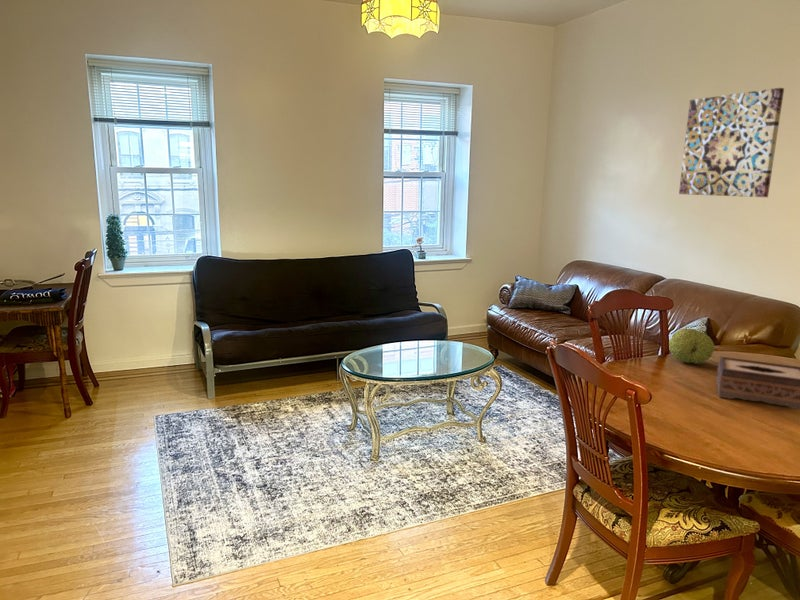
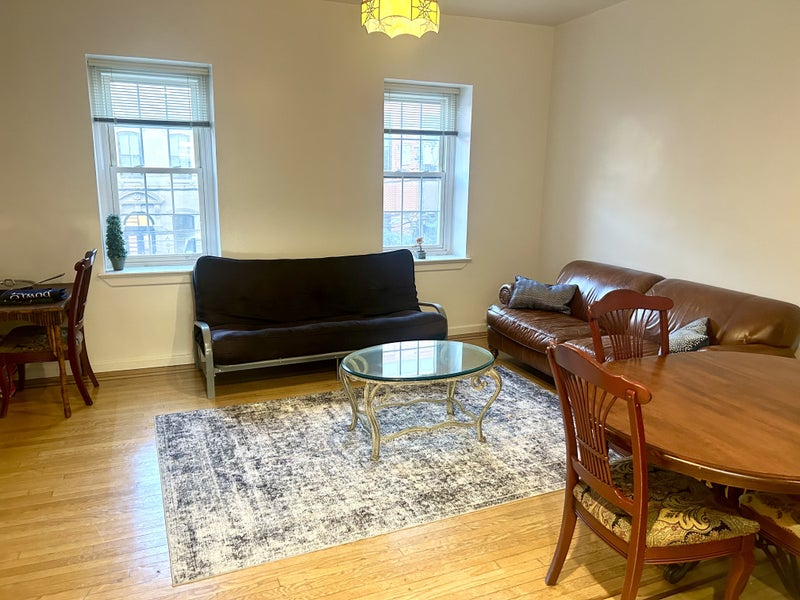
- fruit [668,327,716,365]
- tissue box [716,355,800,411]
- wall art [678,87,785,198]
